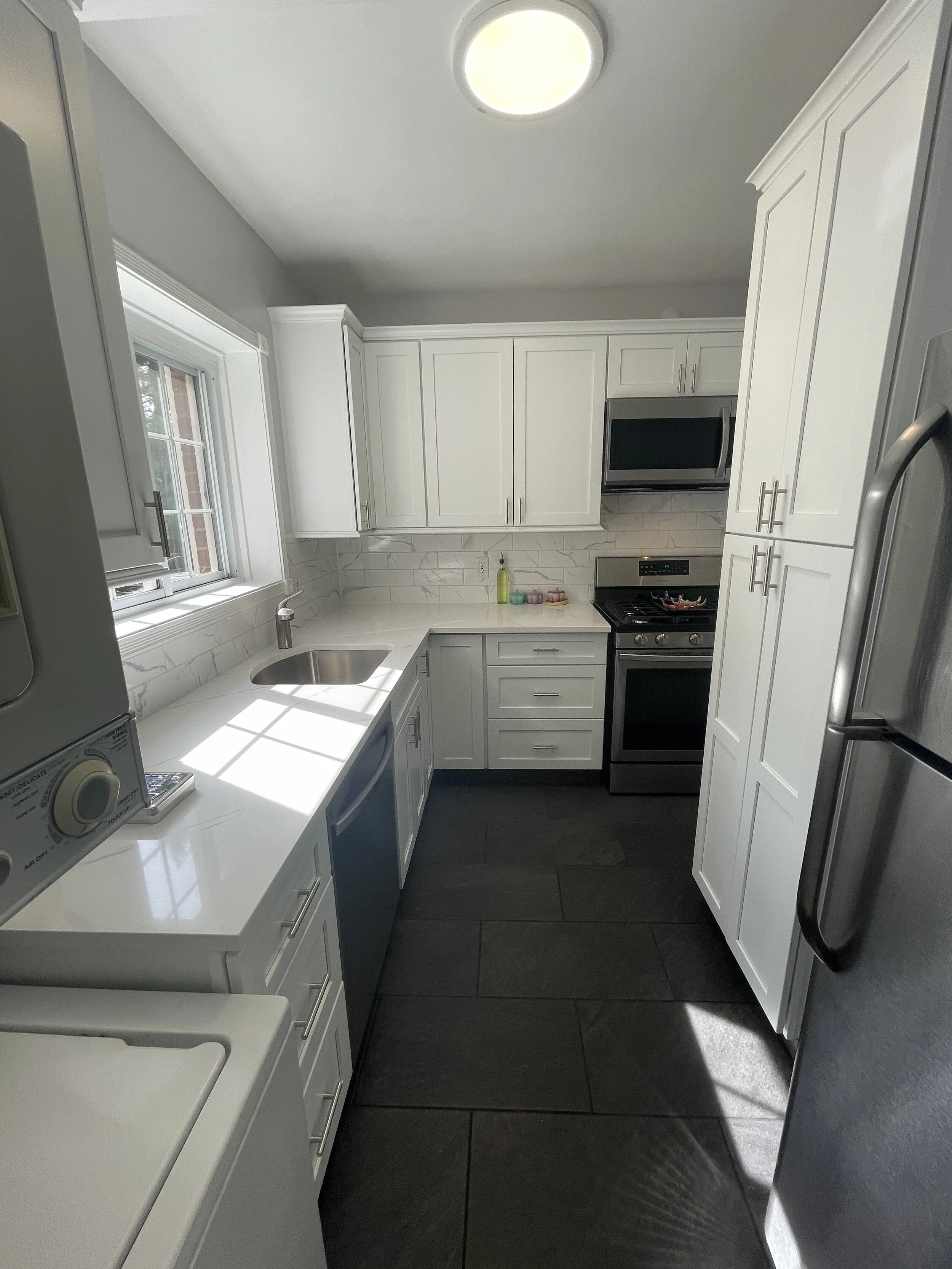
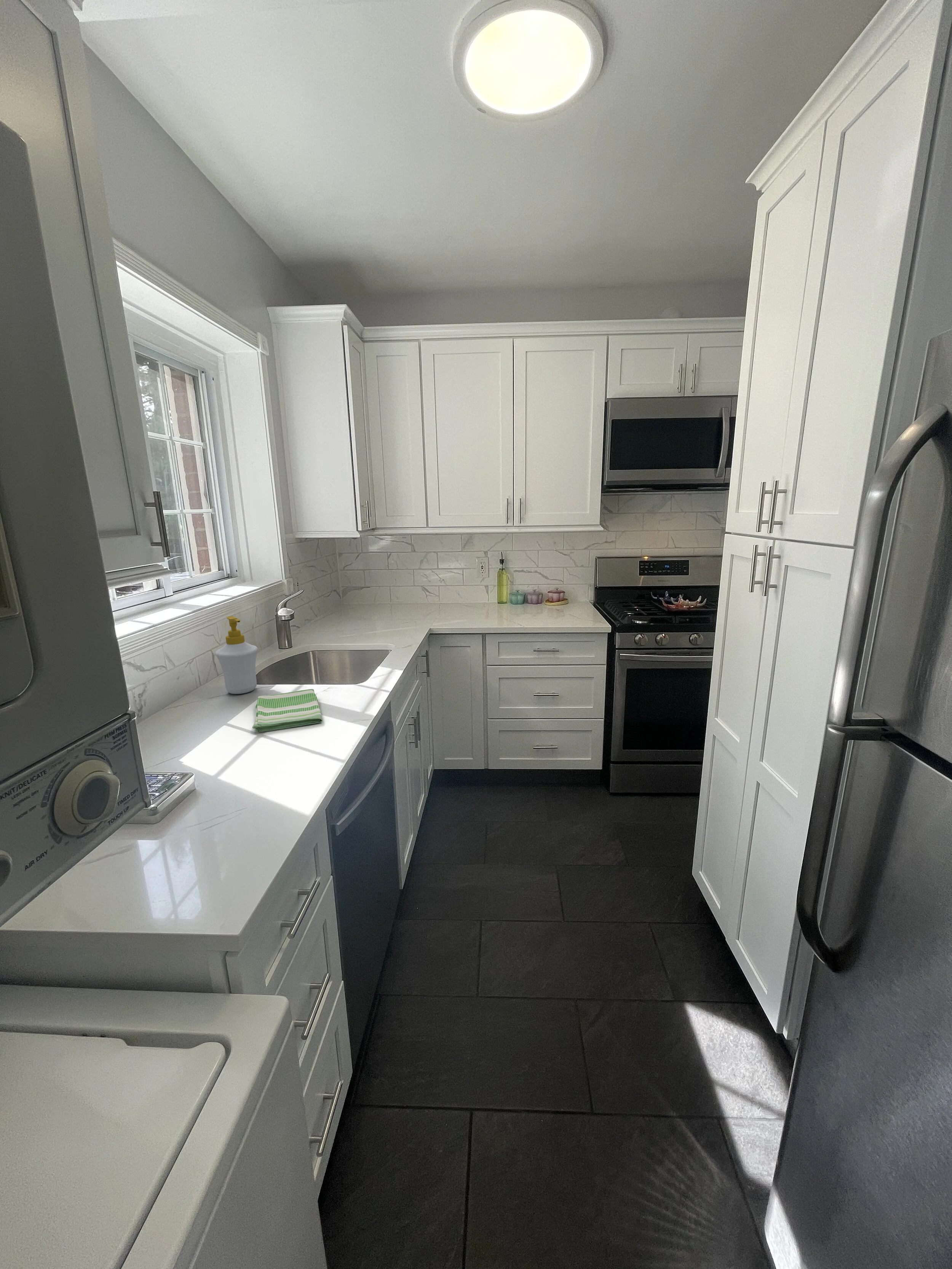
+ dish towel [252,688,323,733]
+ soap bottle [215,616,259,694]
